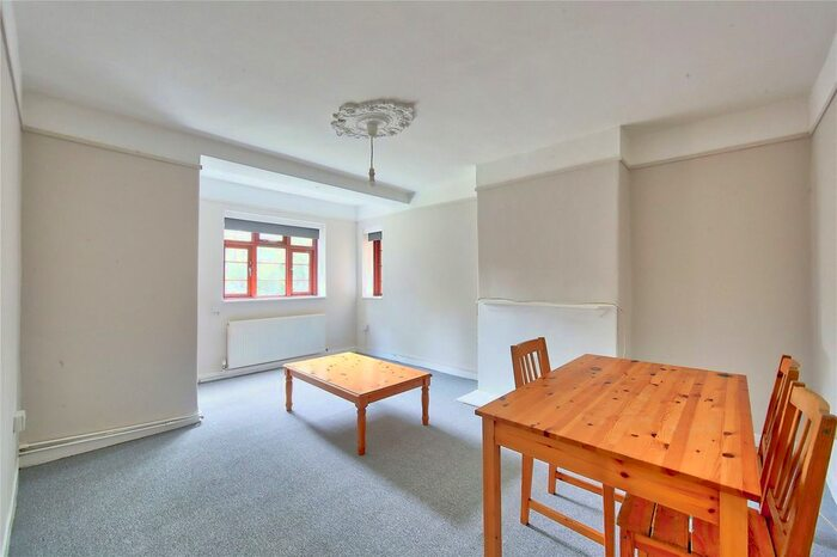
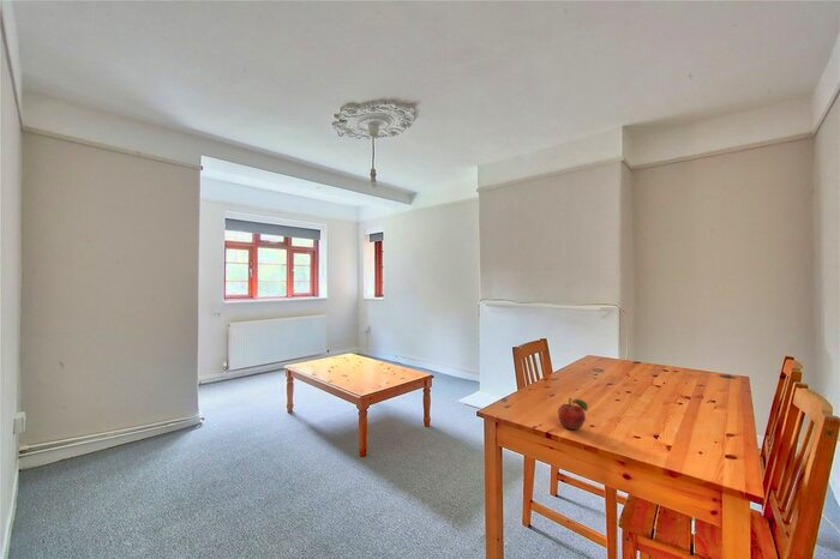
+ fruit [557,397,589,431]
